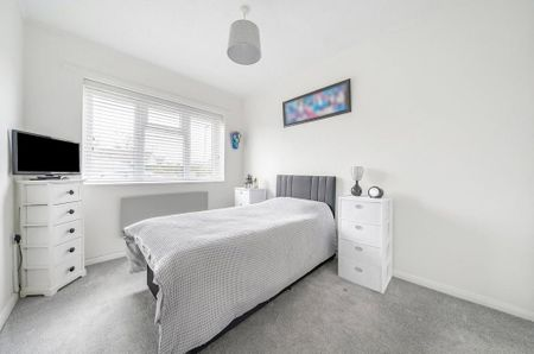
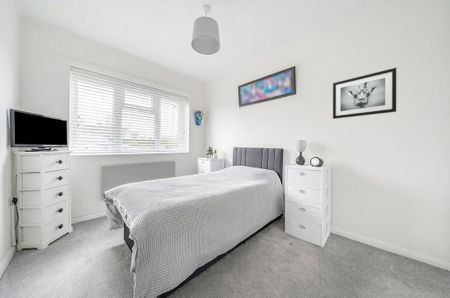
+ wall art [332,67,397,120]
